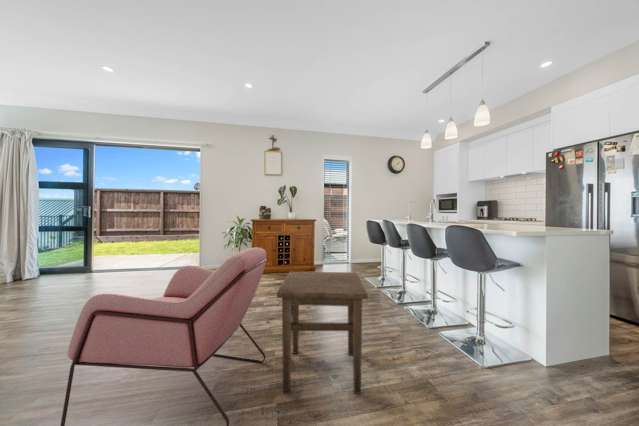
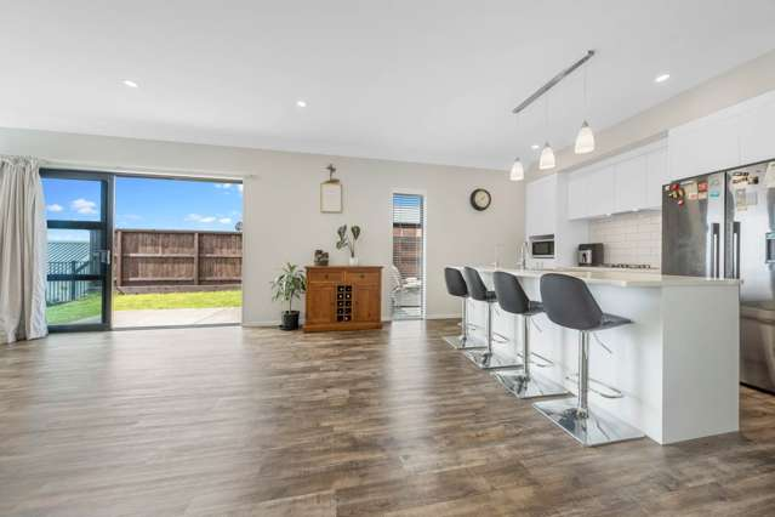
- side table [276,271,369,395]
- armchair [59,246,268,426]
